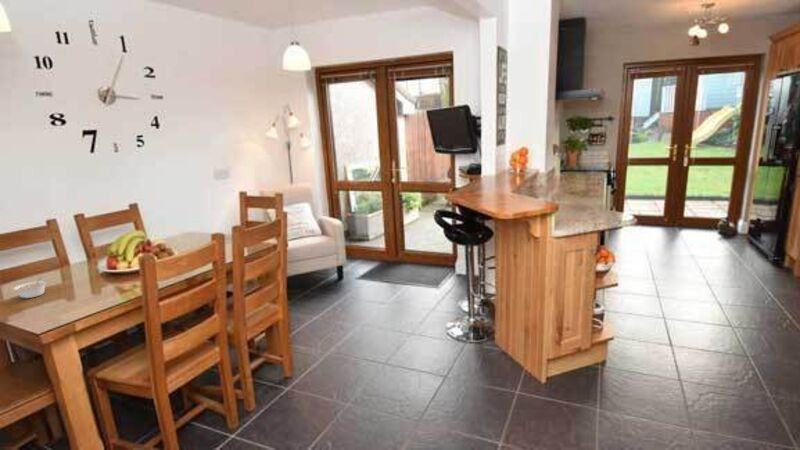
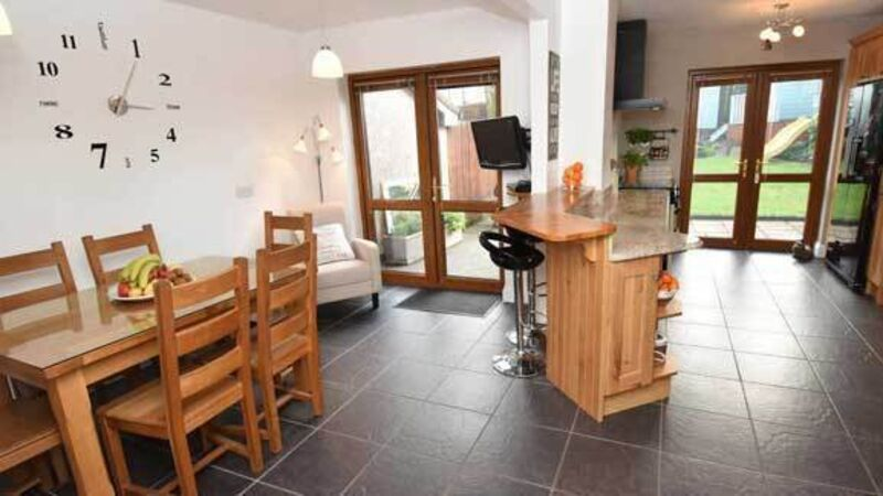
- legume [12,276,48,299]
